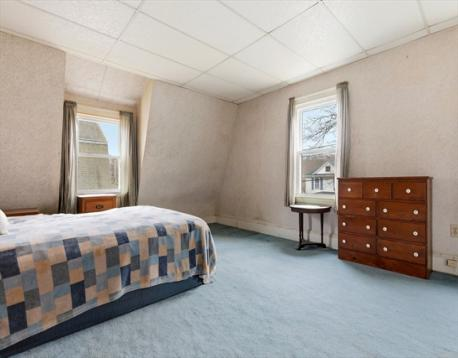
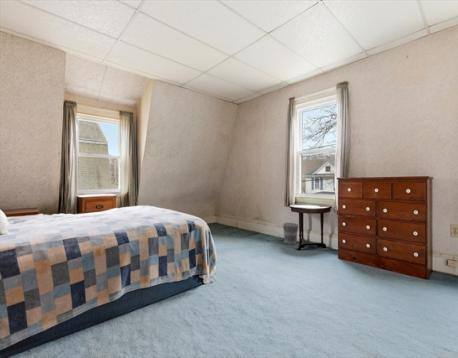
+ wastebasket [282,222,300,245]
